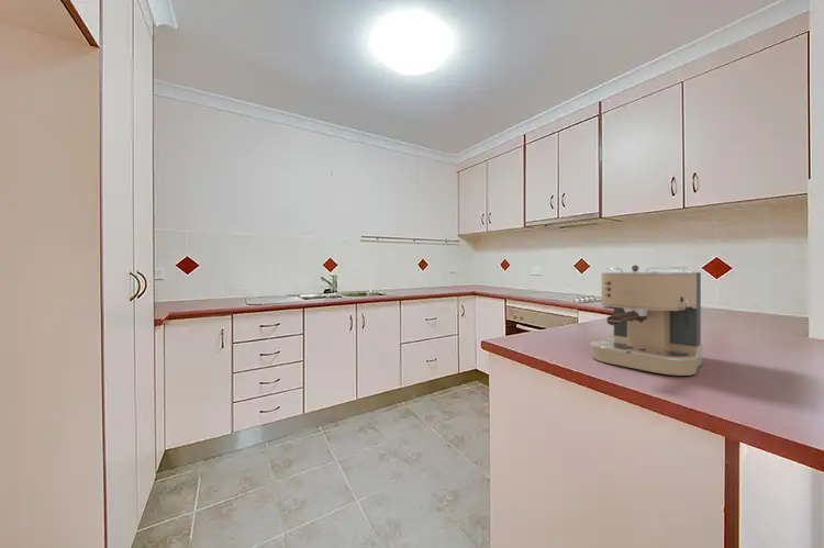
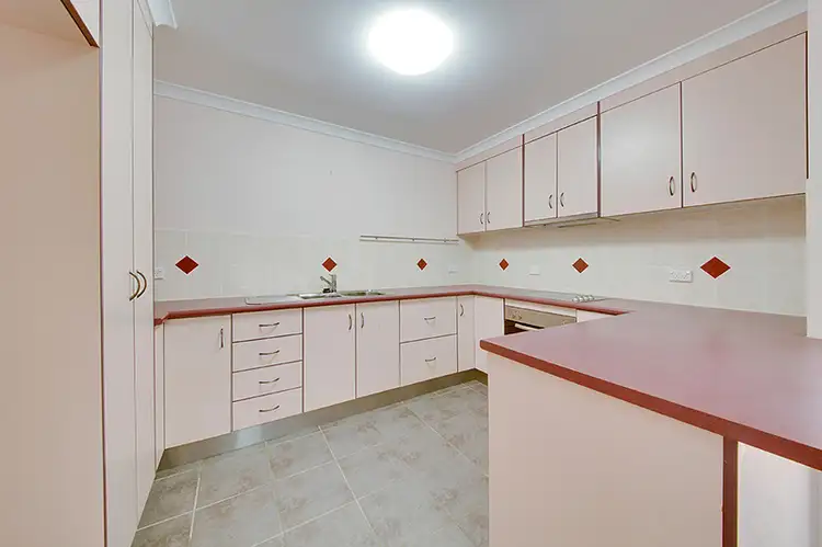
- coffee maker [589,265,705,377]
